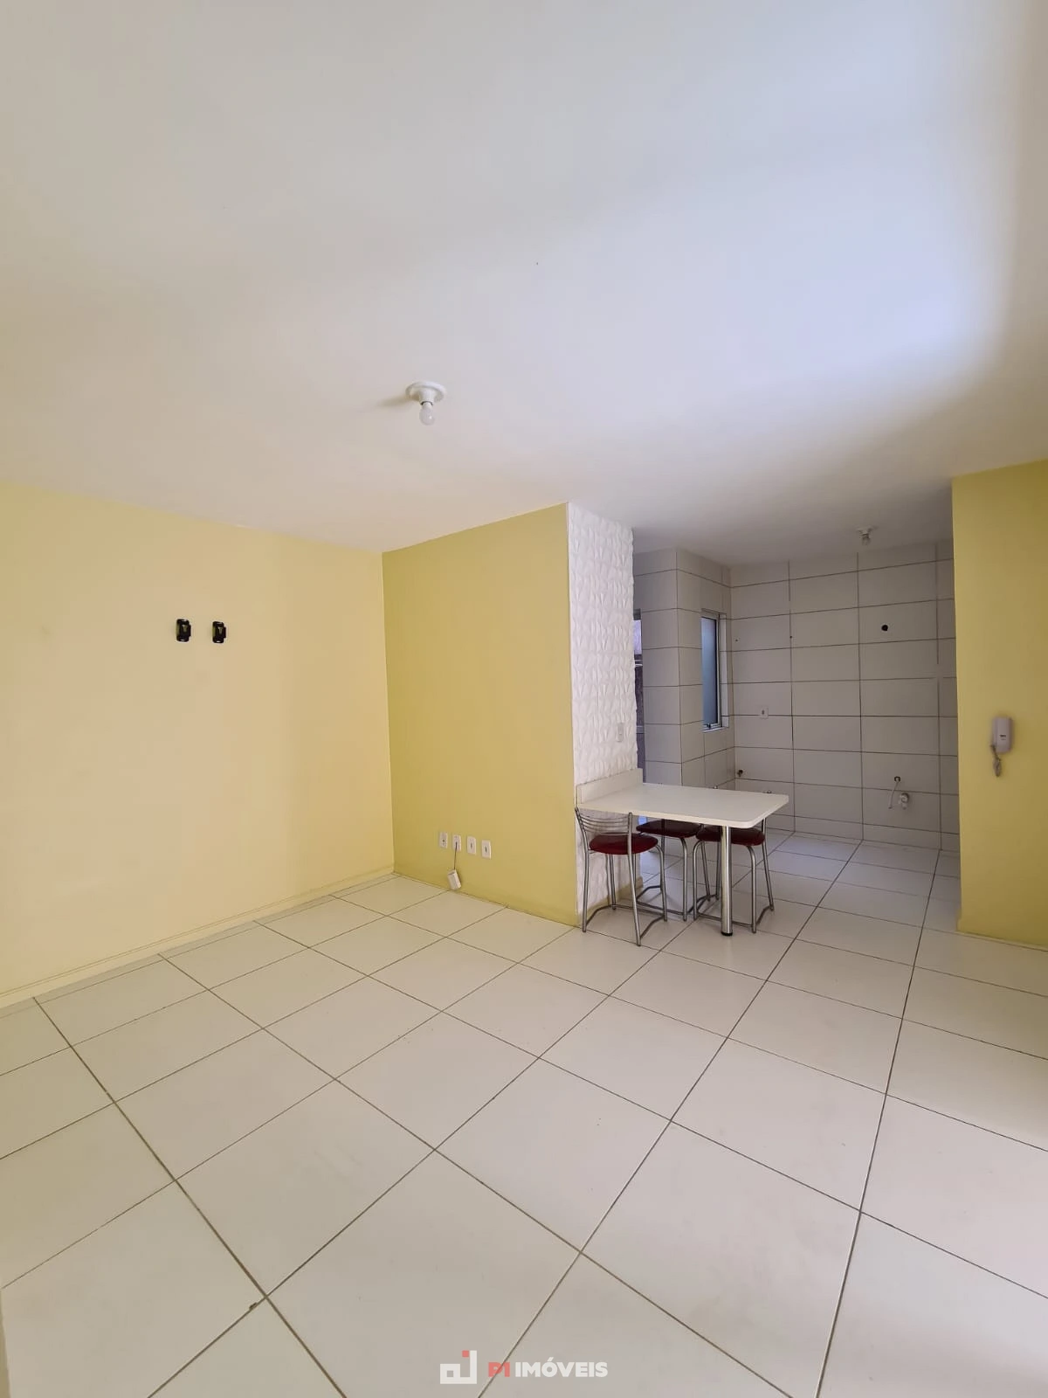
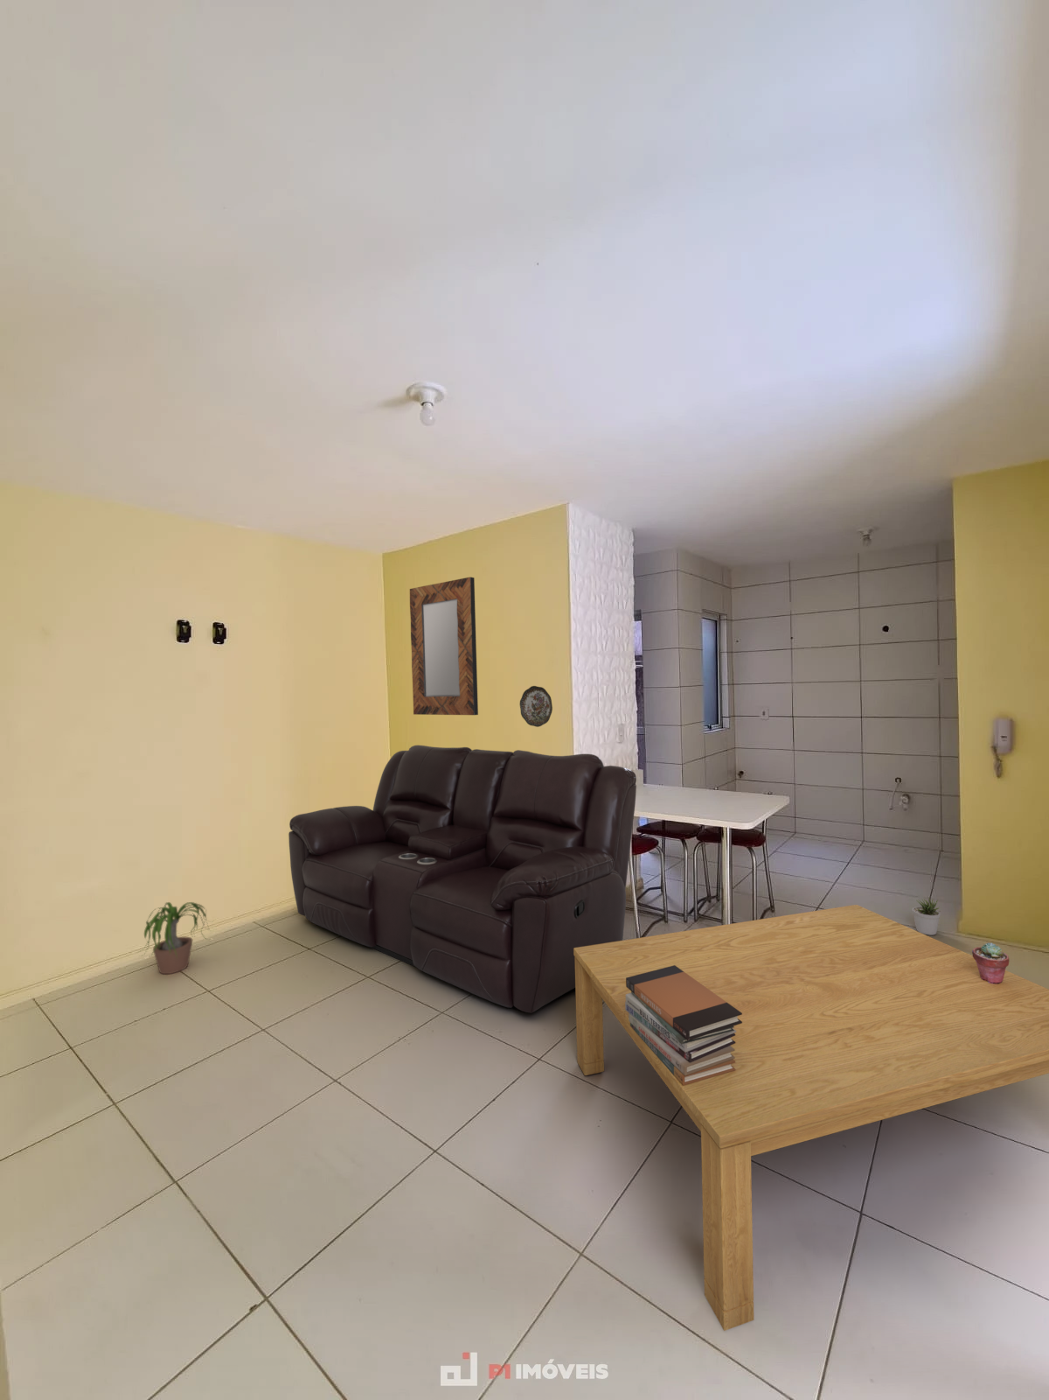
+ home mirror [409,577,479,715]
+ decorative plate [519,686,553,728]
+ book stack [625,966,743,1086]
+ sofa [288,744,637,1013]
+ potted plant [136,902,216,974]
+ potted plant [911,897,941,936]
+ potted succulent [971,943,1009,984]
+ coffee table [573,904,1049,1332]
